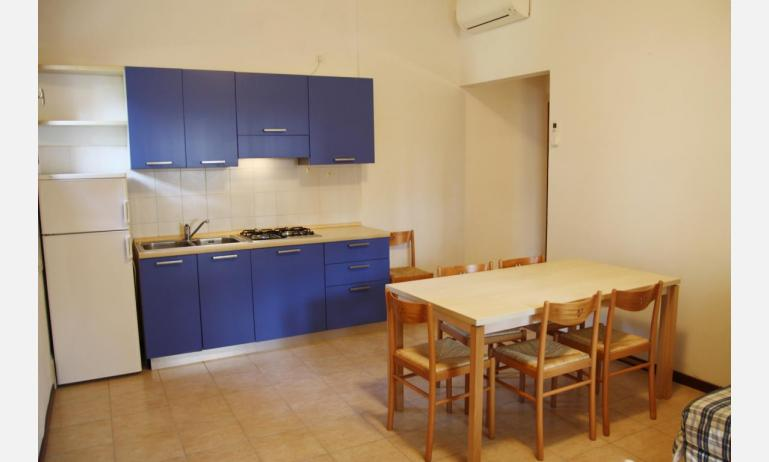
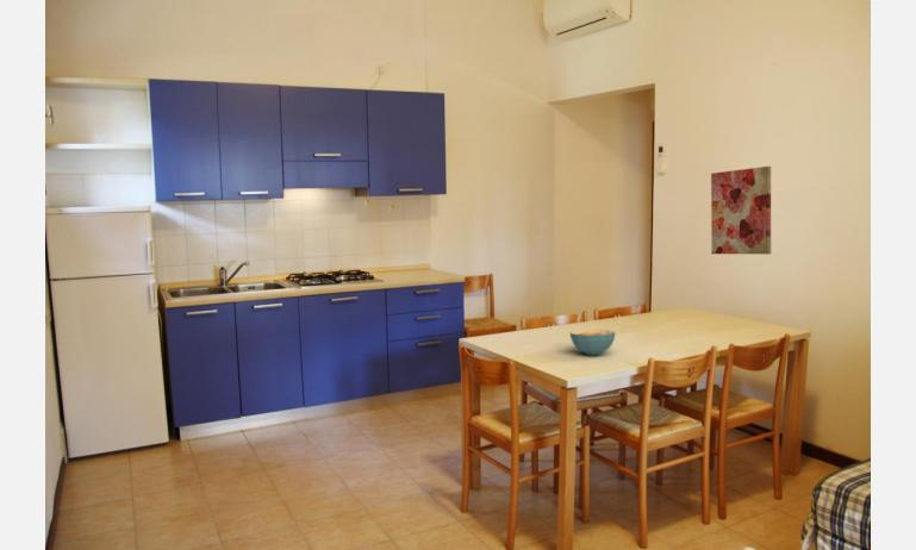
+ wall art [710,165,772,255]
+ cereal bowl [568,329,616,356]
